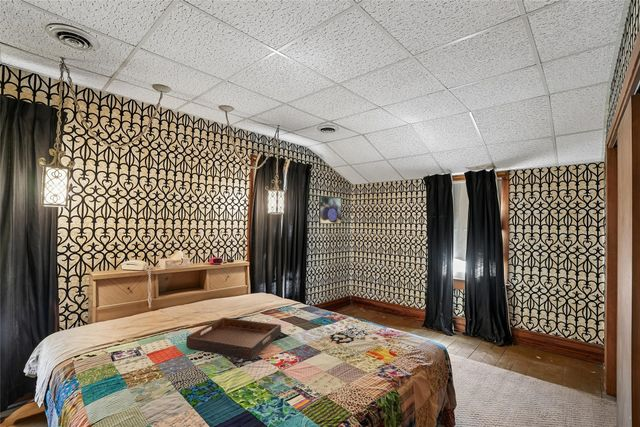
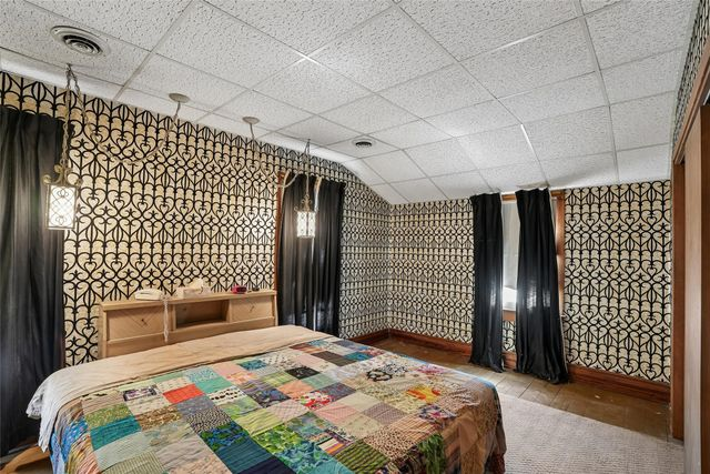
- serving tray [185,317,282,360]
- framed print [318,195,343,225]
